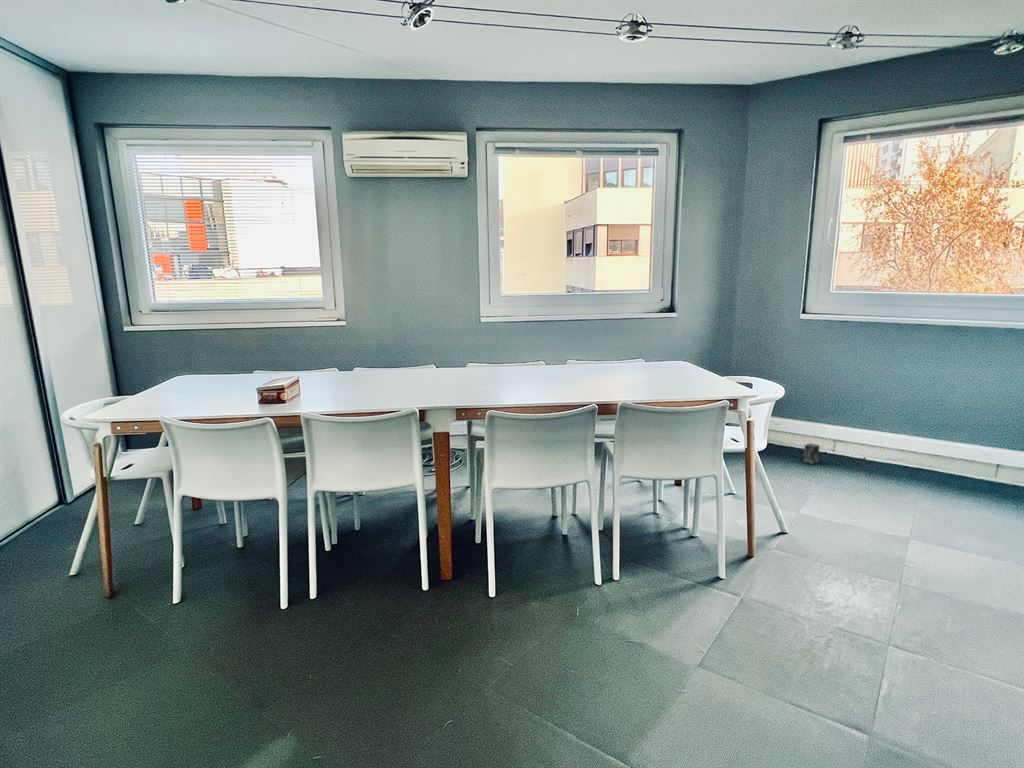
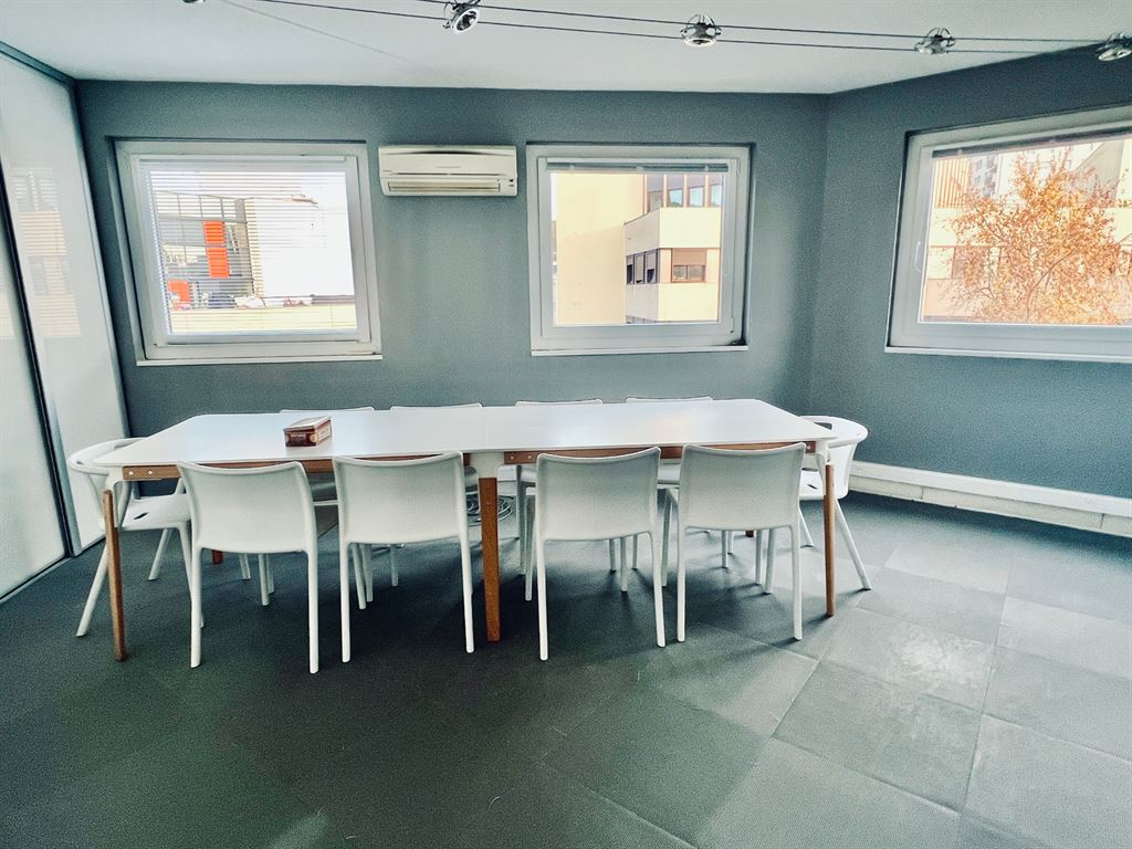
- box [802,442,821,465]
